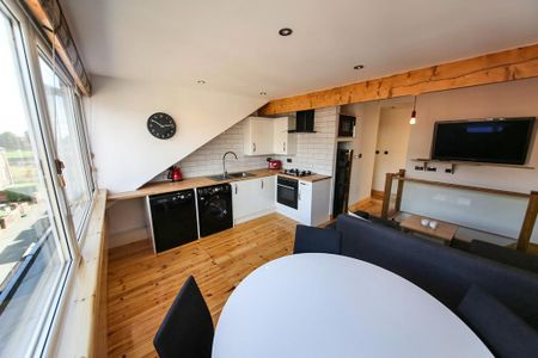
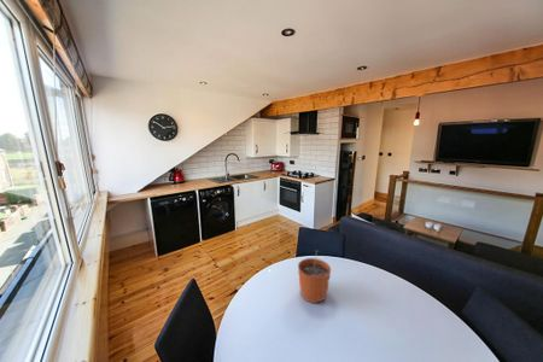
+ plant pot [297,251,332,304]
